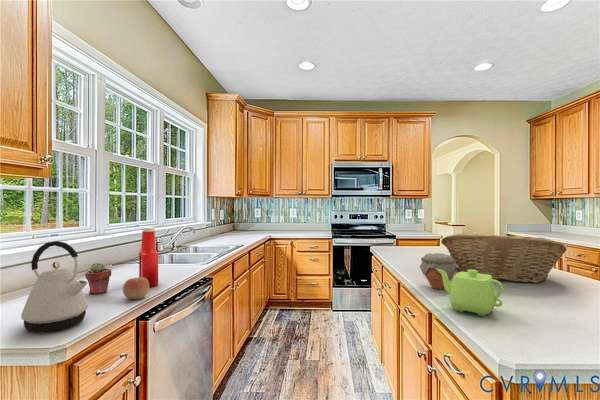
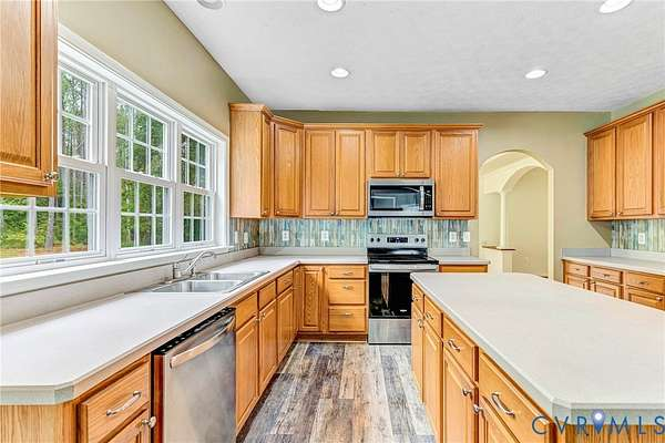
- apple [122,277,150,300]
- potted succulent [84,262,112,295]
- fruit basket [440,233,567,284]
- teapot [436,269,504,317]
- soap bottle [138,226,159,288]
- jar [419,252,459,290]
- kettle [20,240,89,333]
